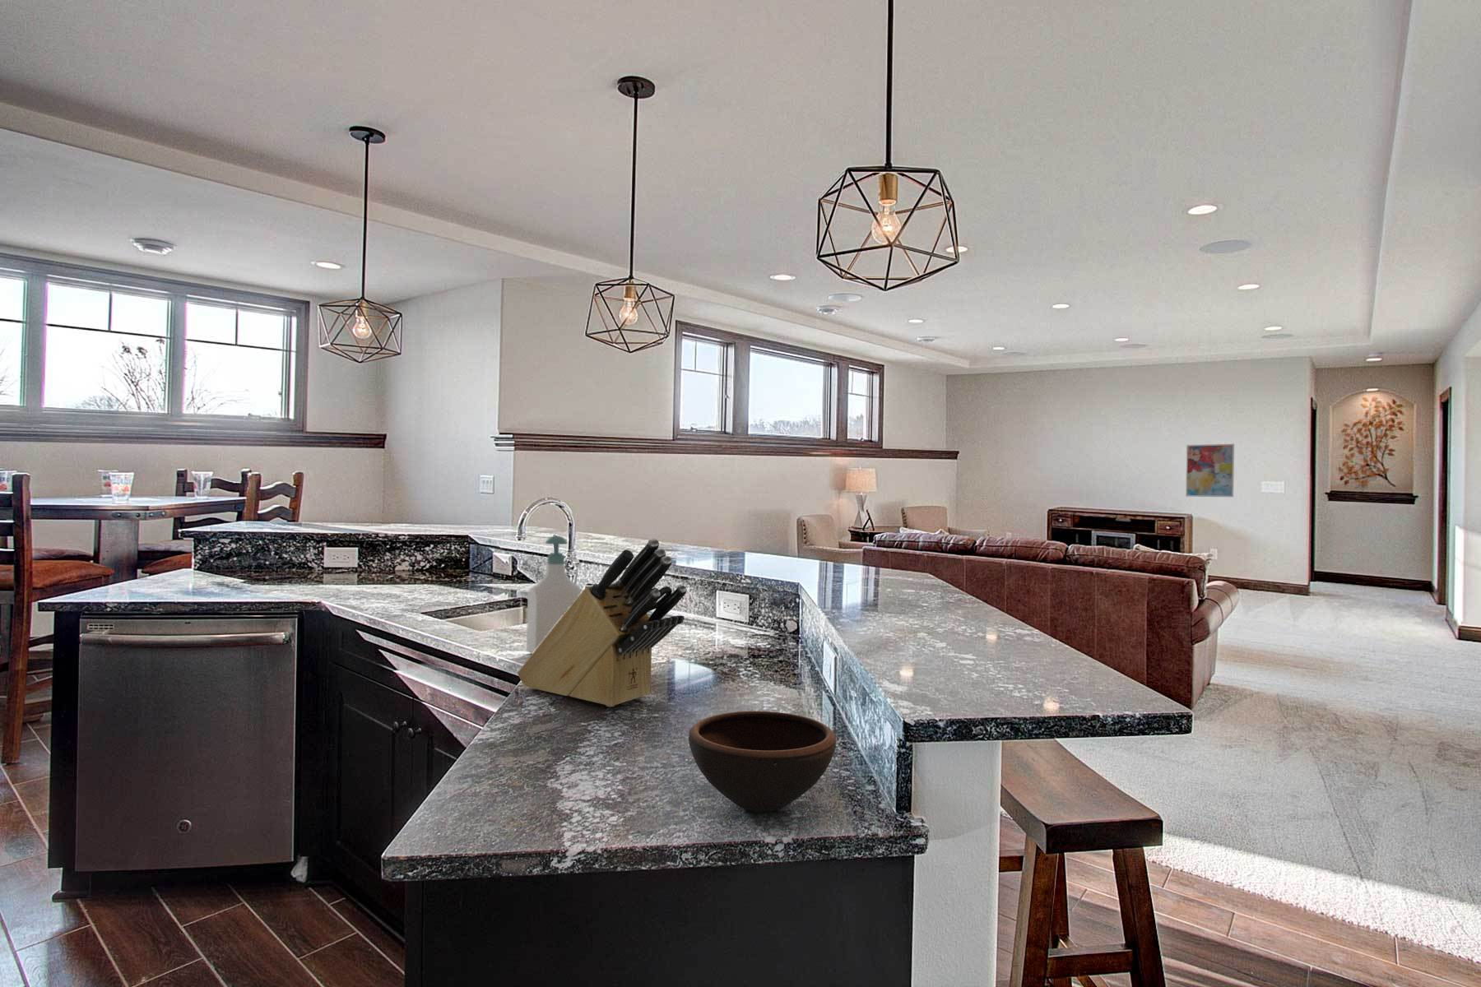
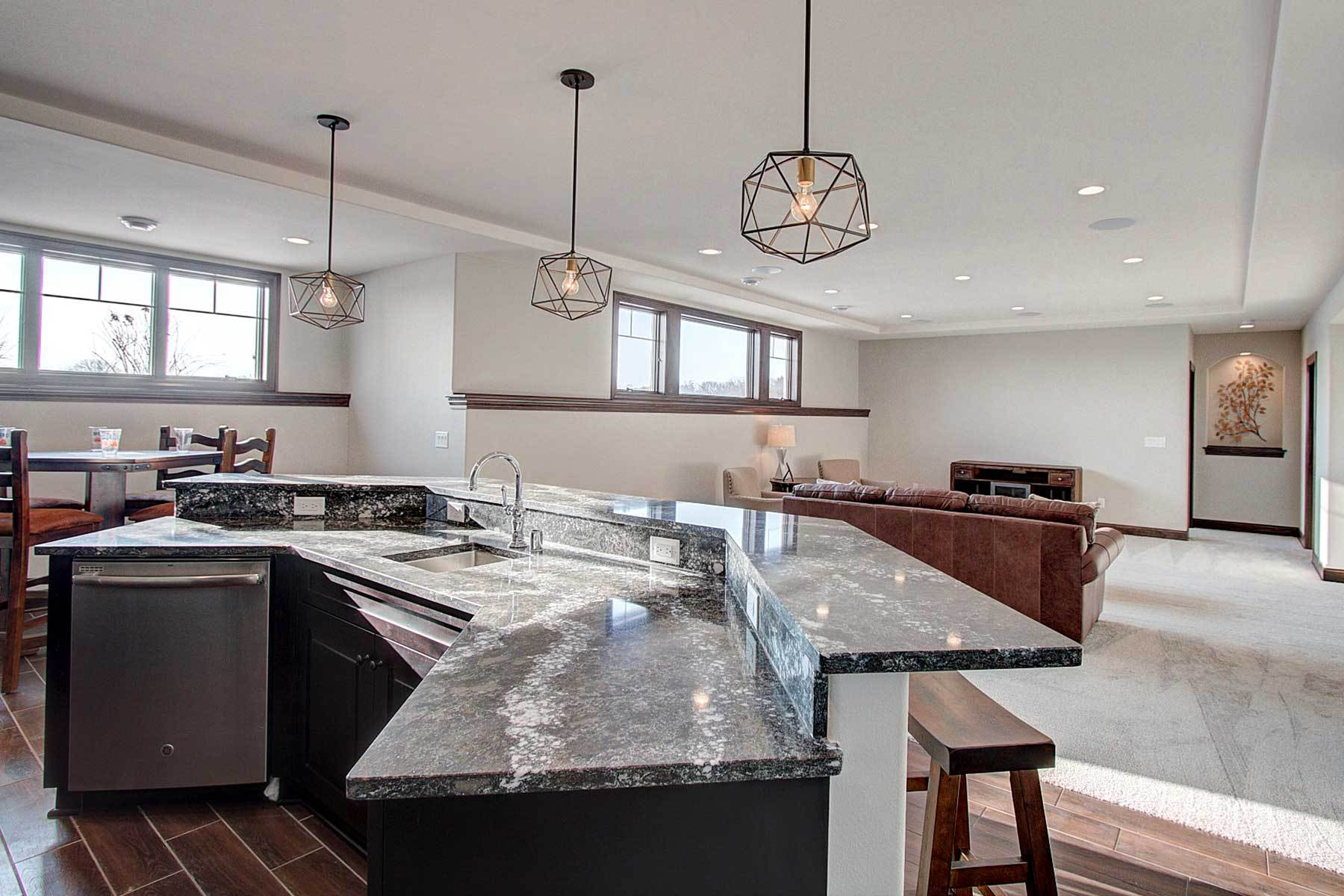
- bowl [688,711,836,813]
- wall art [1185,443,1235,498]
- knife block [517,538,688,707]
- soap bottle [526,534,583,654]
